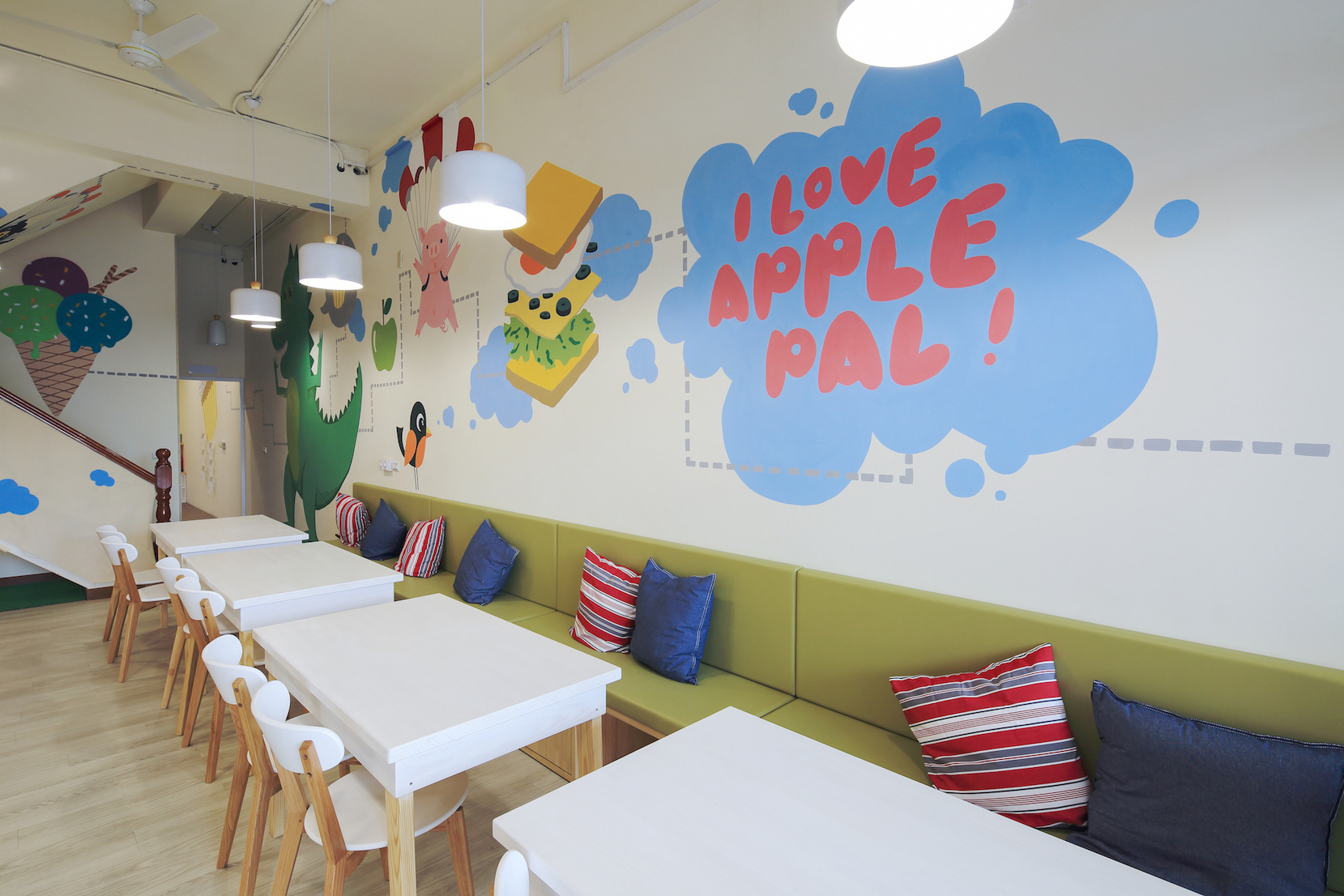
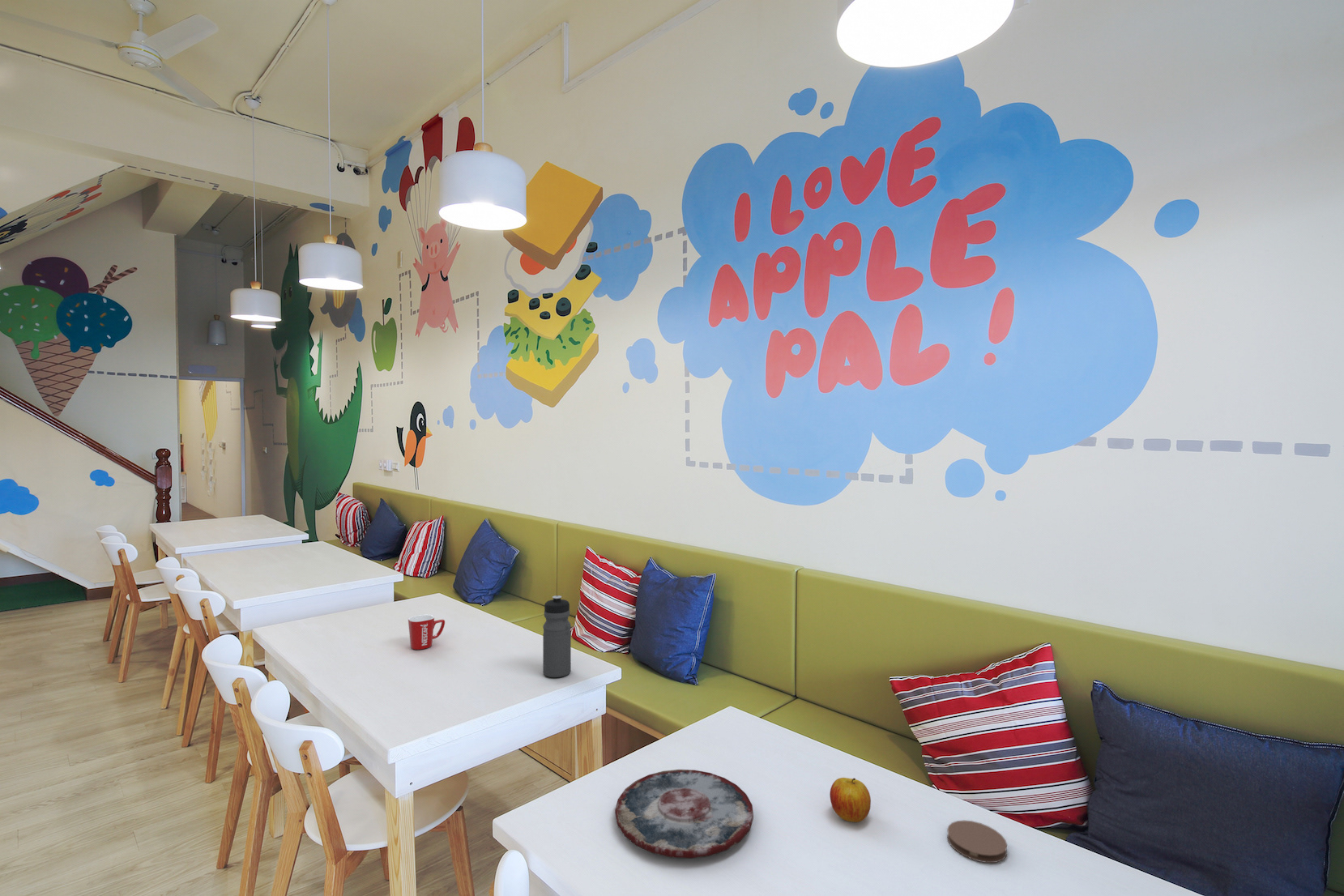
+ apple [829,777,872,823]
+ water bottle [542,595,572,678]
+ coaster [946,820,1008,864]
+ mug [407,613,446,651]
+ plate [614,769,754,859]
